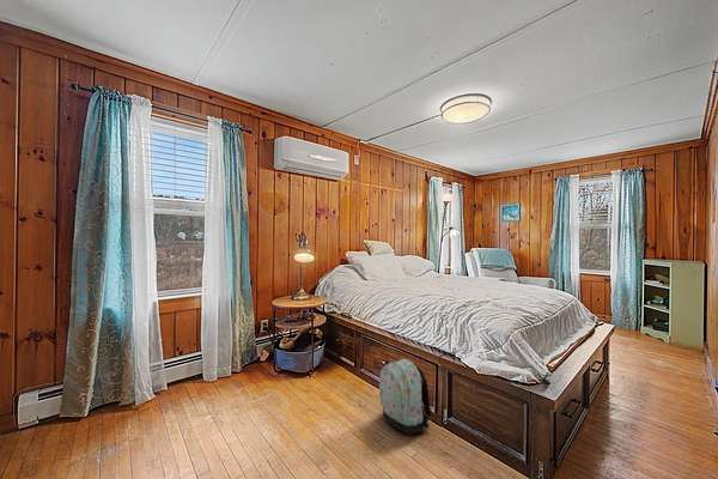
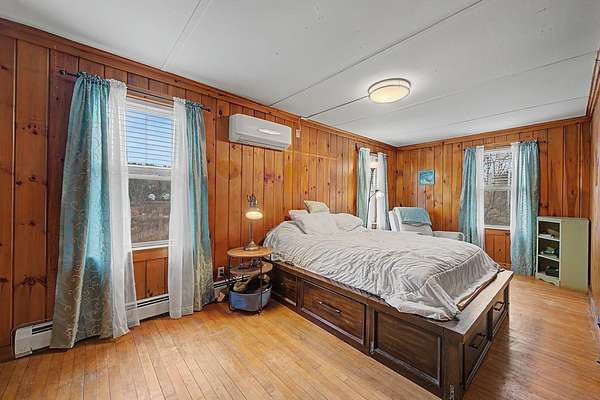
- backpack [378,358,433,436]
